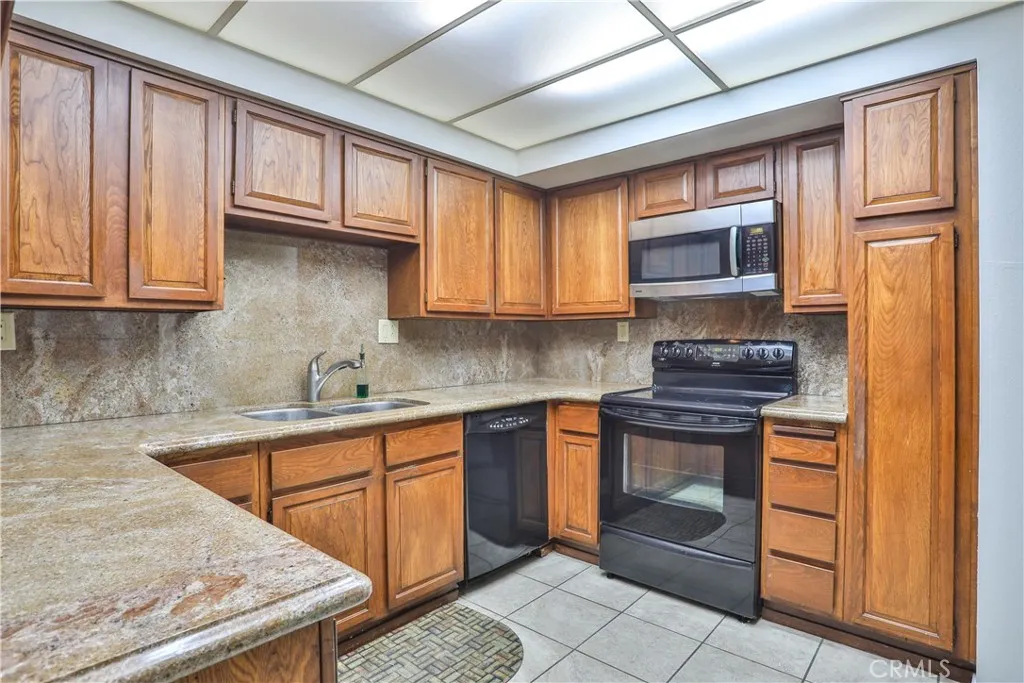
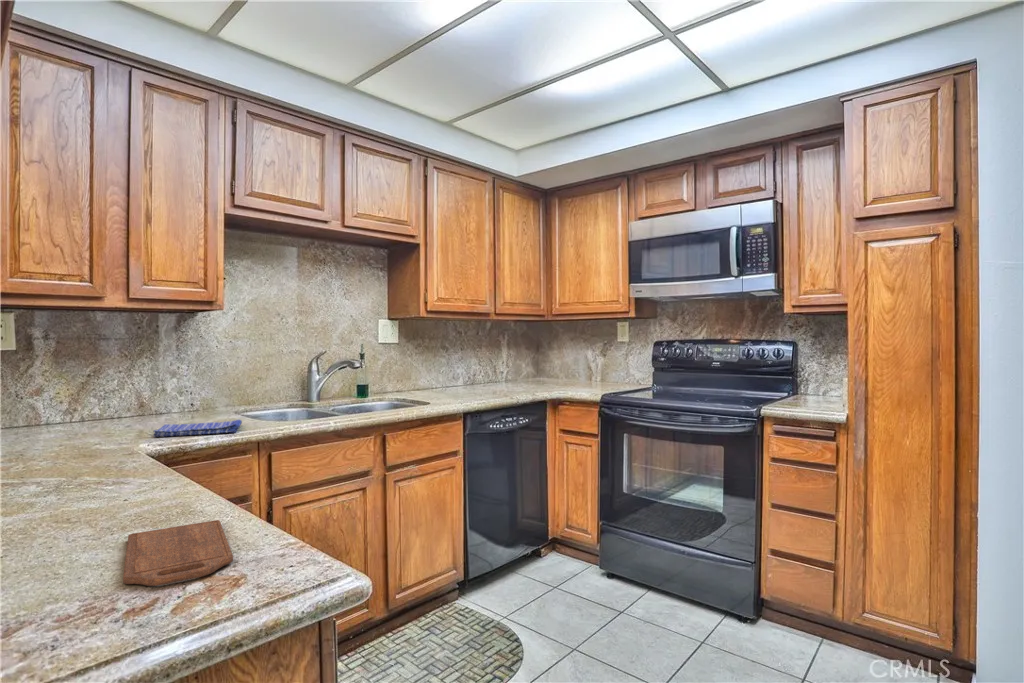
+ cutting board [122,519,234,587]
+ dish towel [152,419,243,438]
